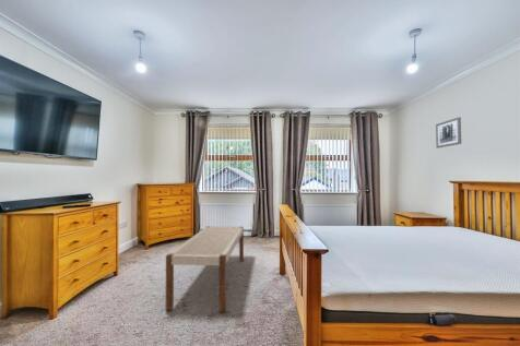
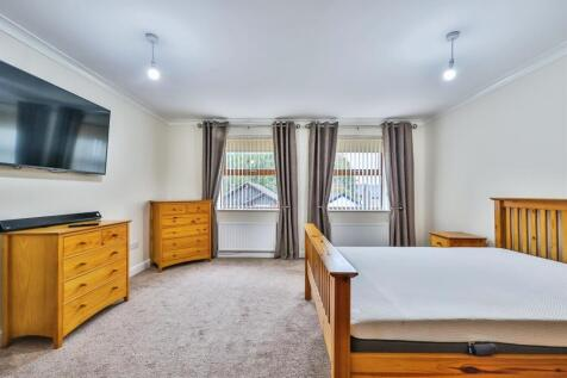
- wall art [435,116,462,150]
- bench [165,225,245,313]
